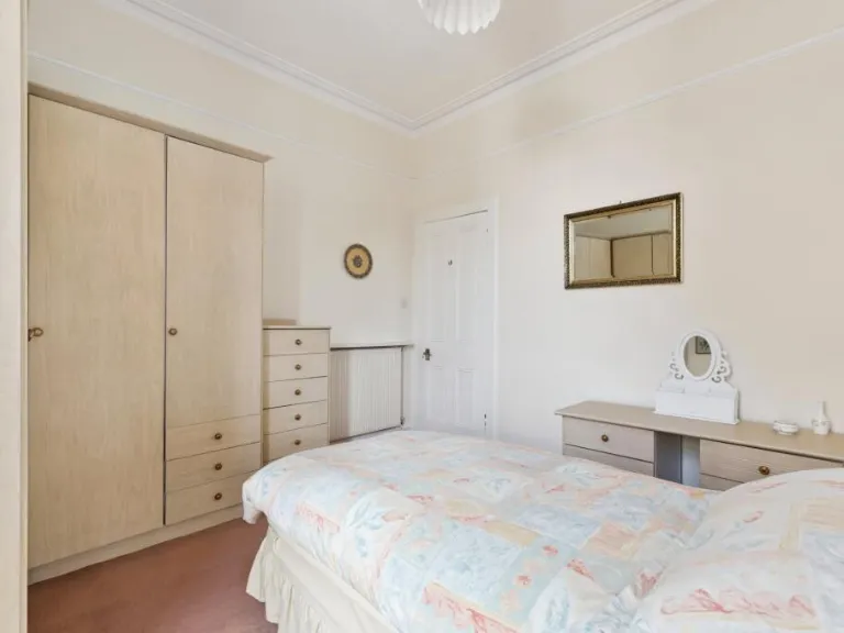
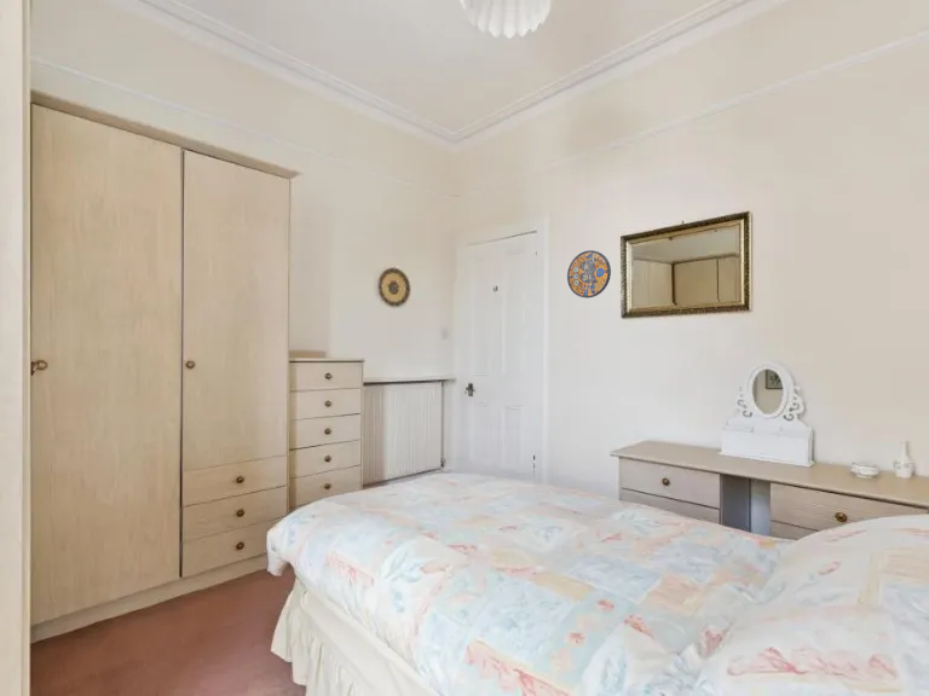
+ manhole cover [566,249,612,298]
